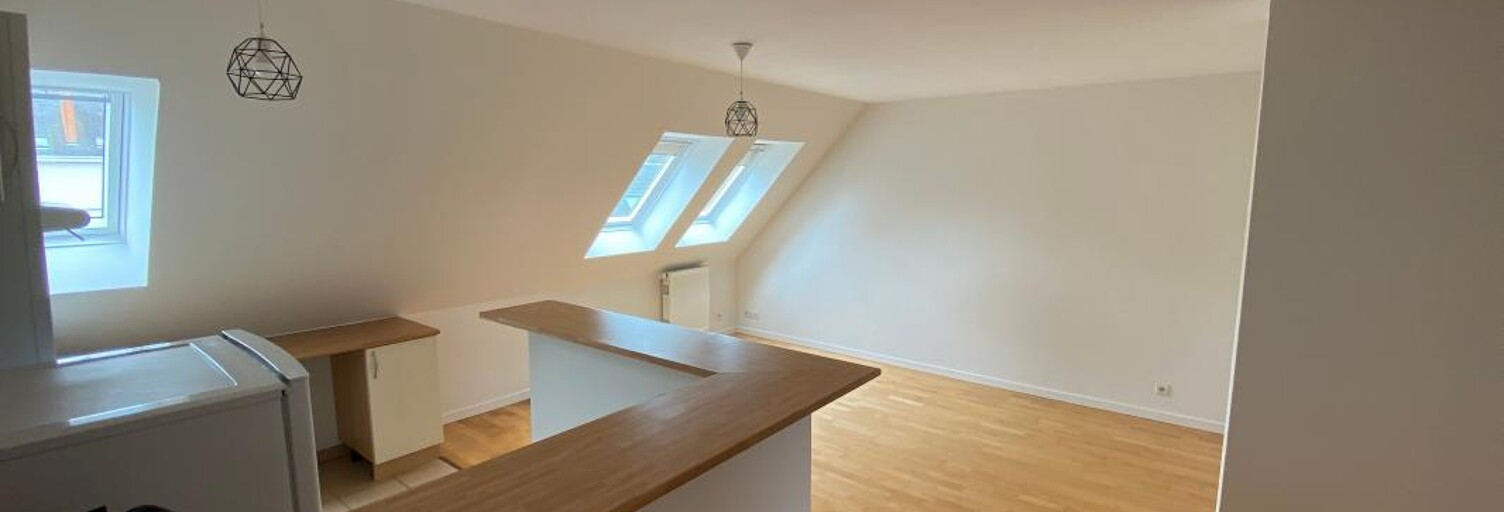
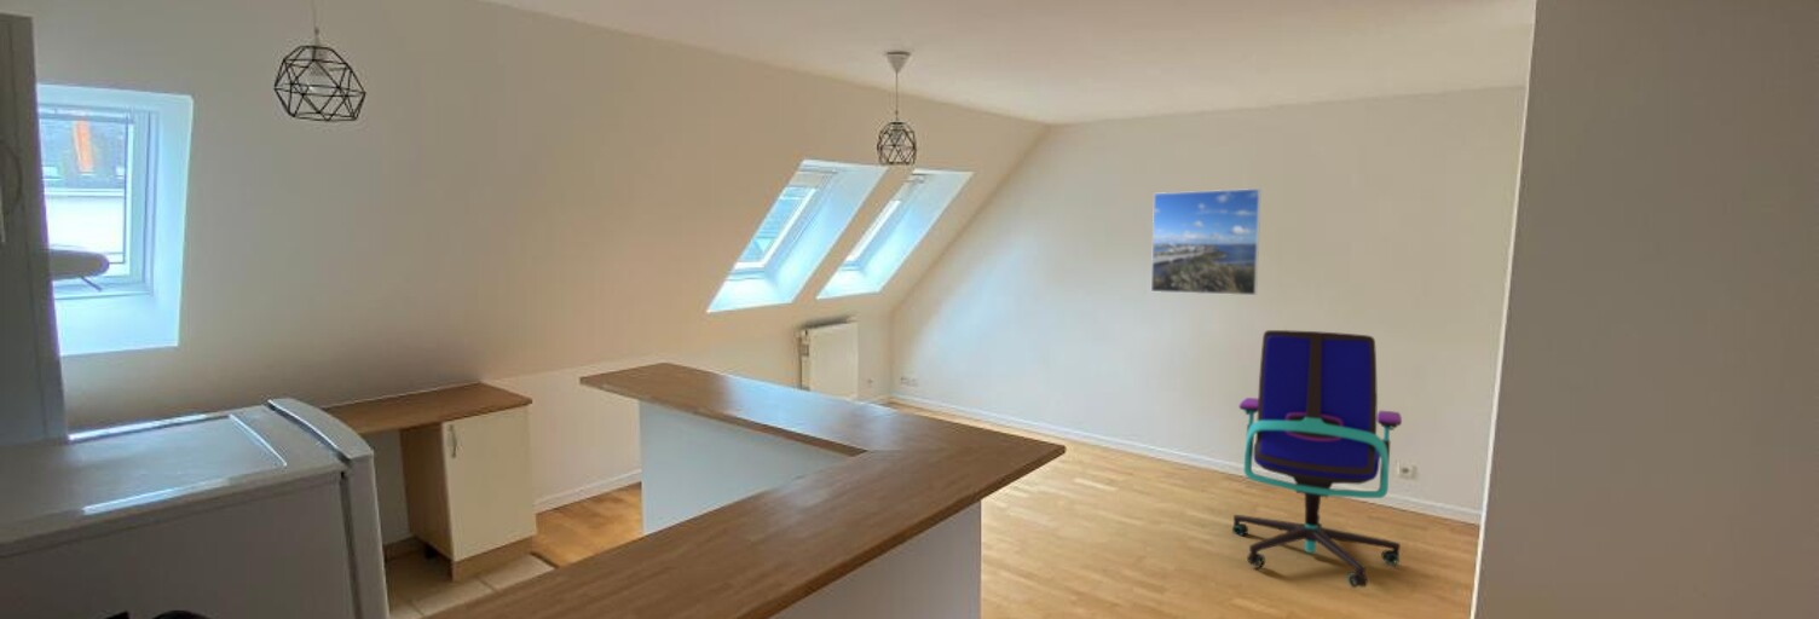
+ office chair [1231,329,1403,589]
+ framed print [1150,187,1263,296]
